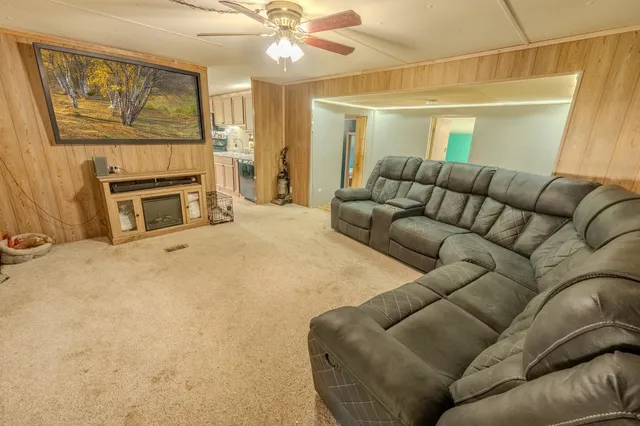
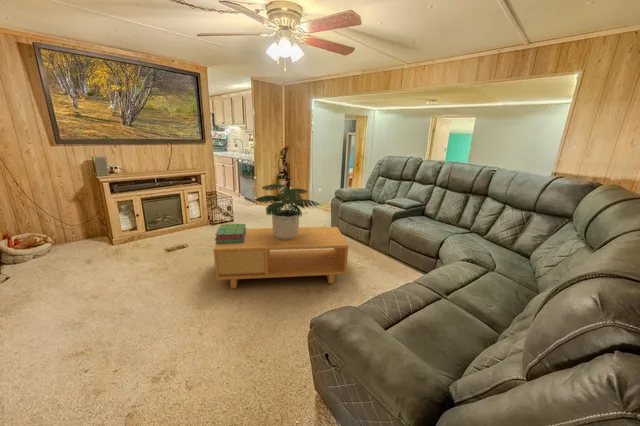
+ coffee table [212,226,349,289]
+ stack of books [214,223,247,245]
+ potted plant [253,183,322,240]
